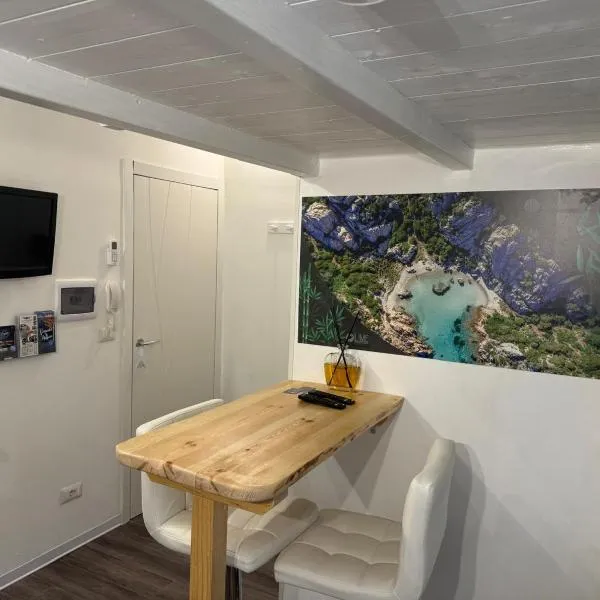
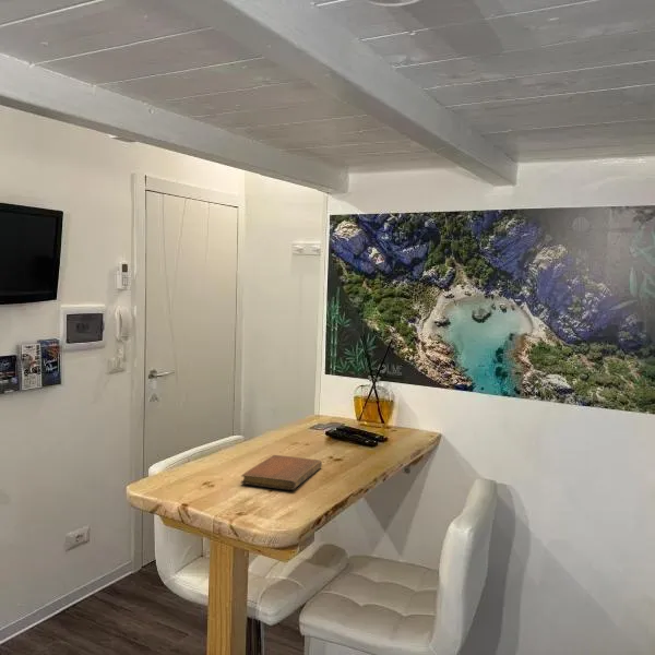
+ notebook [240,454,323,491]
